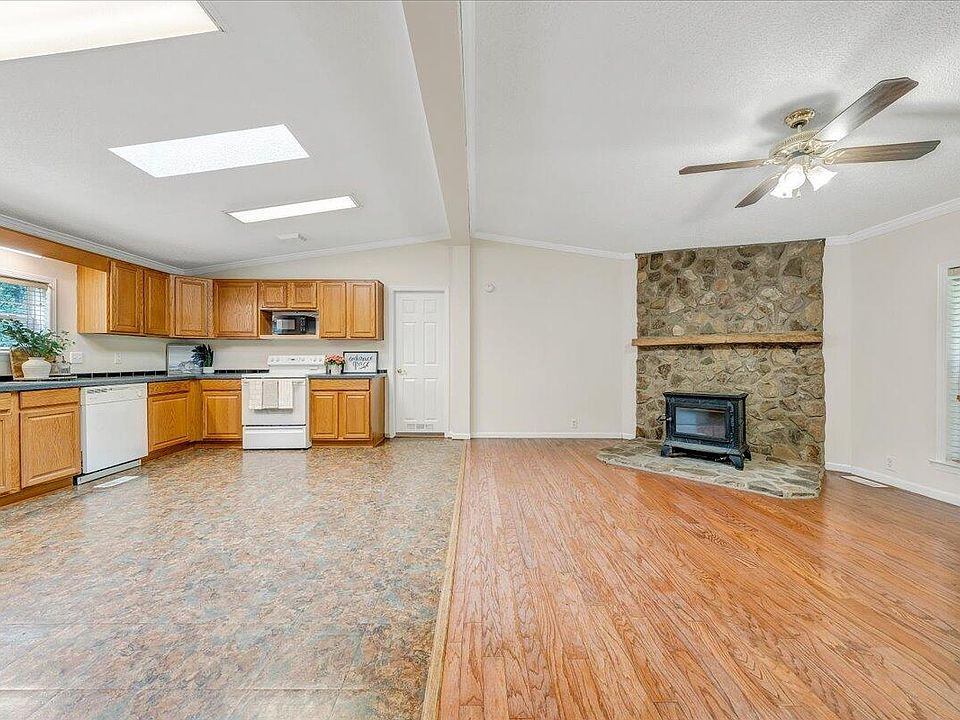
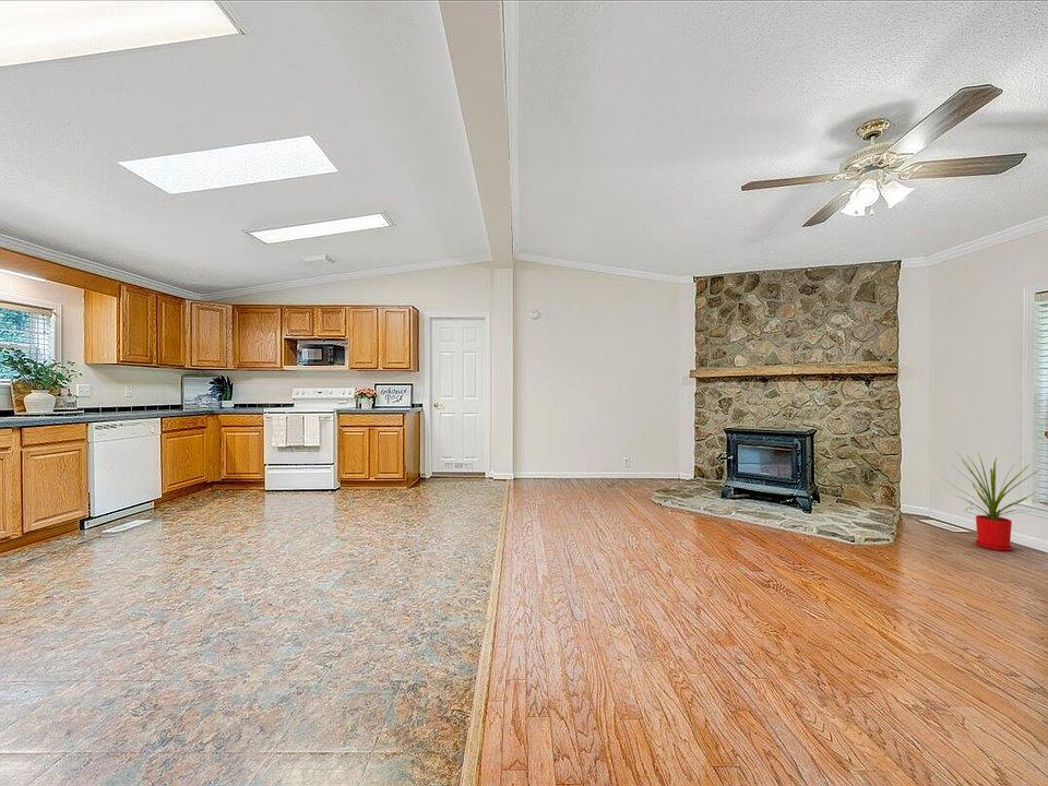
+ house plant [942,451,1039,551]
